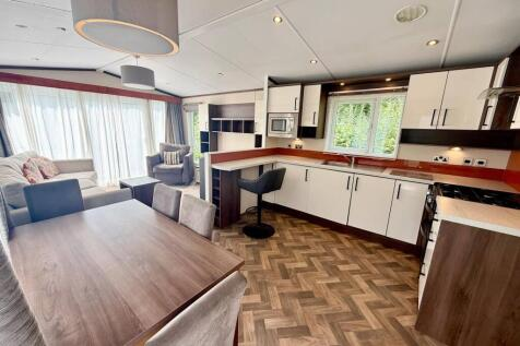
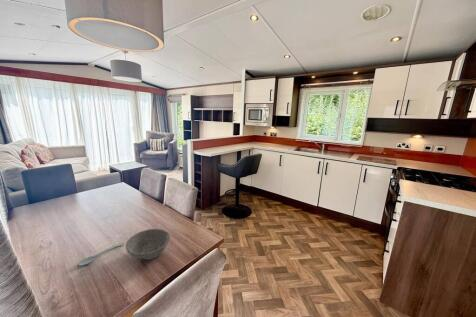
+ spoon [77,242,125,266]
+ bowl [125,228,171,261]
